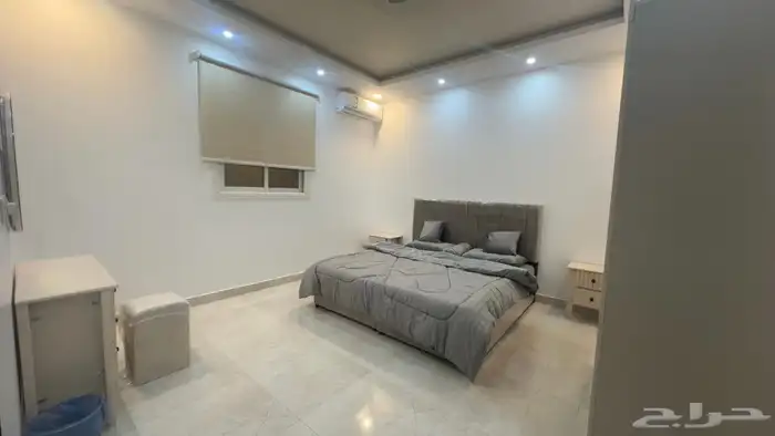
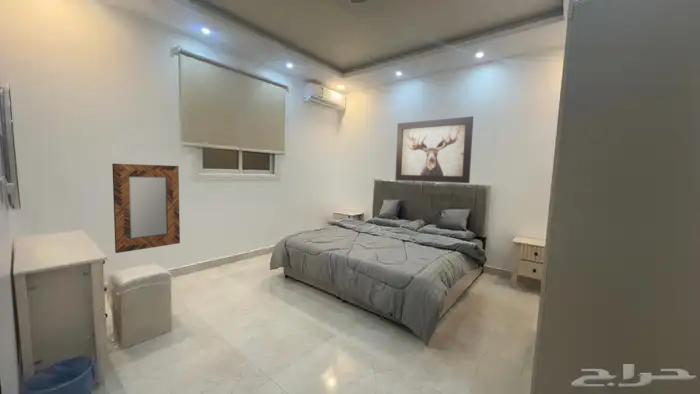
+ wall art [394,115,474,184]
+ home mirror [111,163,181,254]
